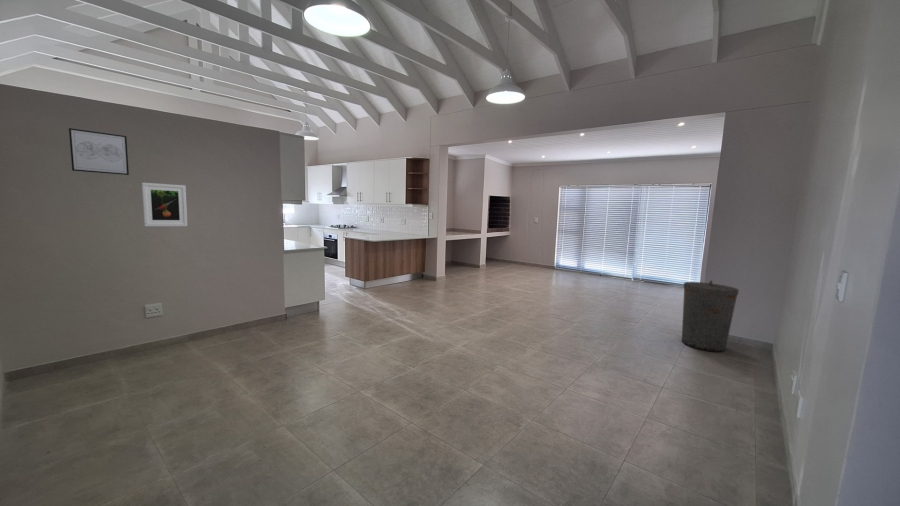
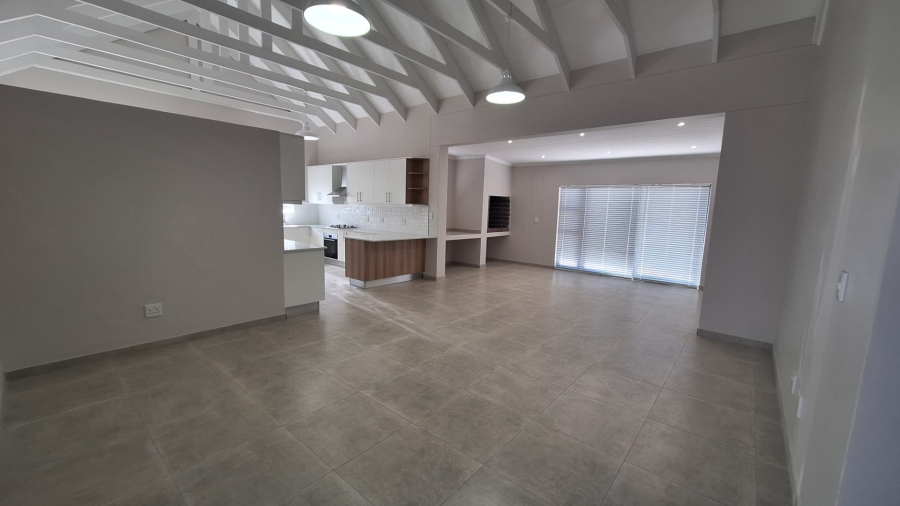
- trash can [681,280,740,353]
- wall art [68,127,130,176]
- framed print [141,182,188,227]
